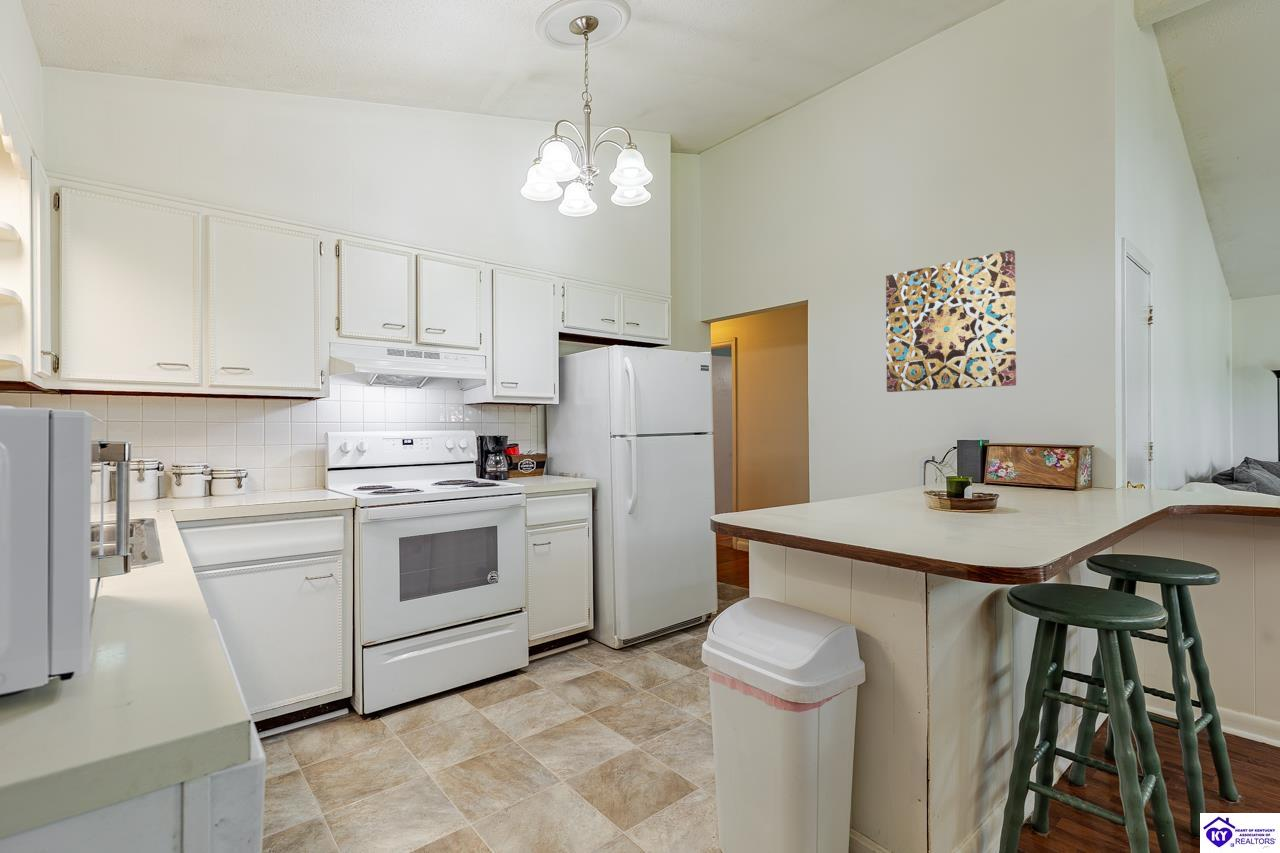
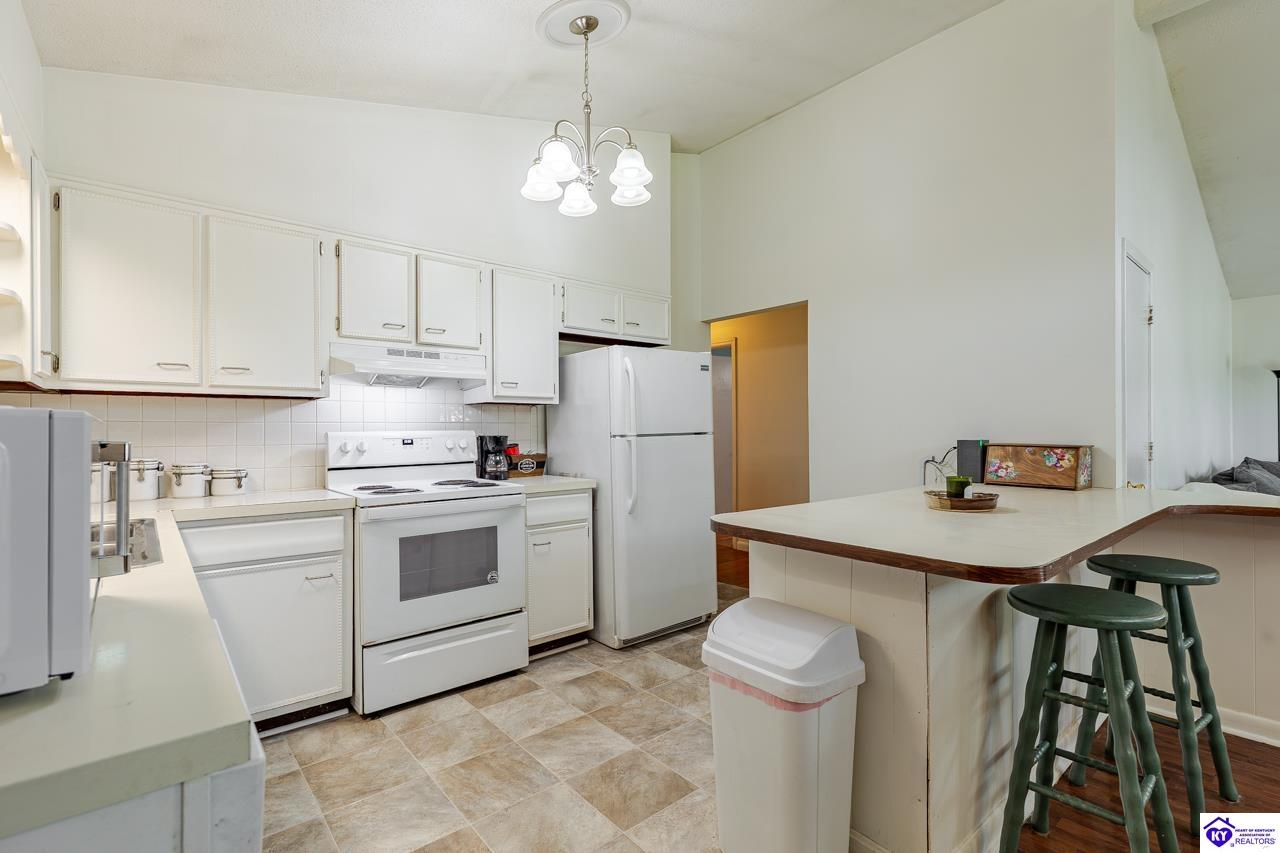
- wall art [885,249,1017,393]
